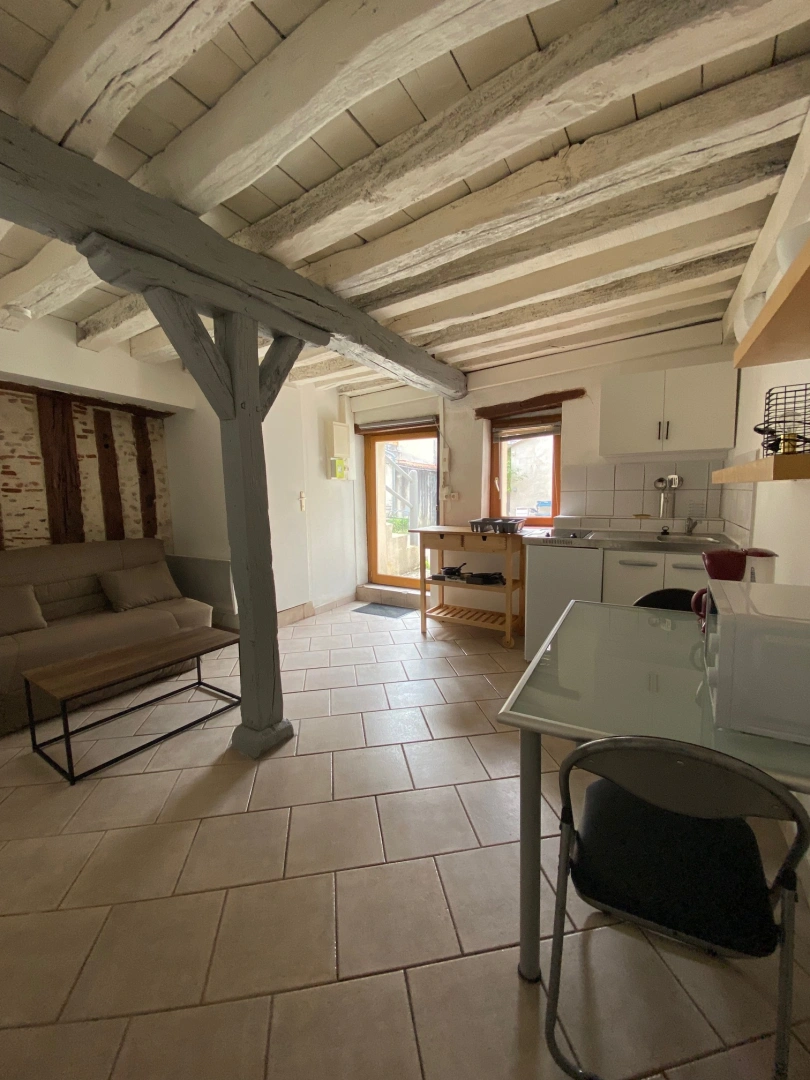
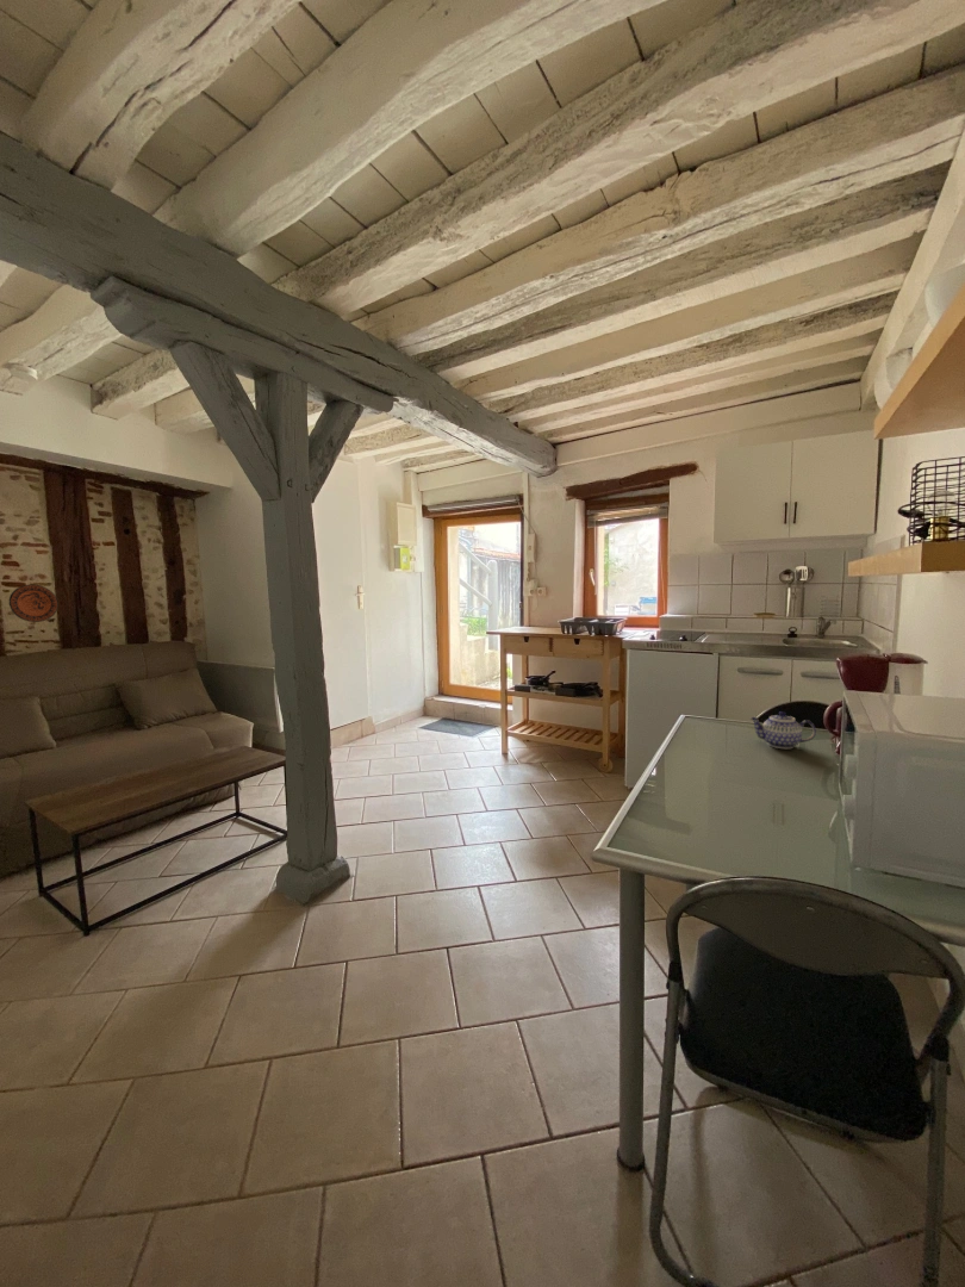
+ teapot [748,710,817,750]
+ decorative plate [8,584,60,623]
